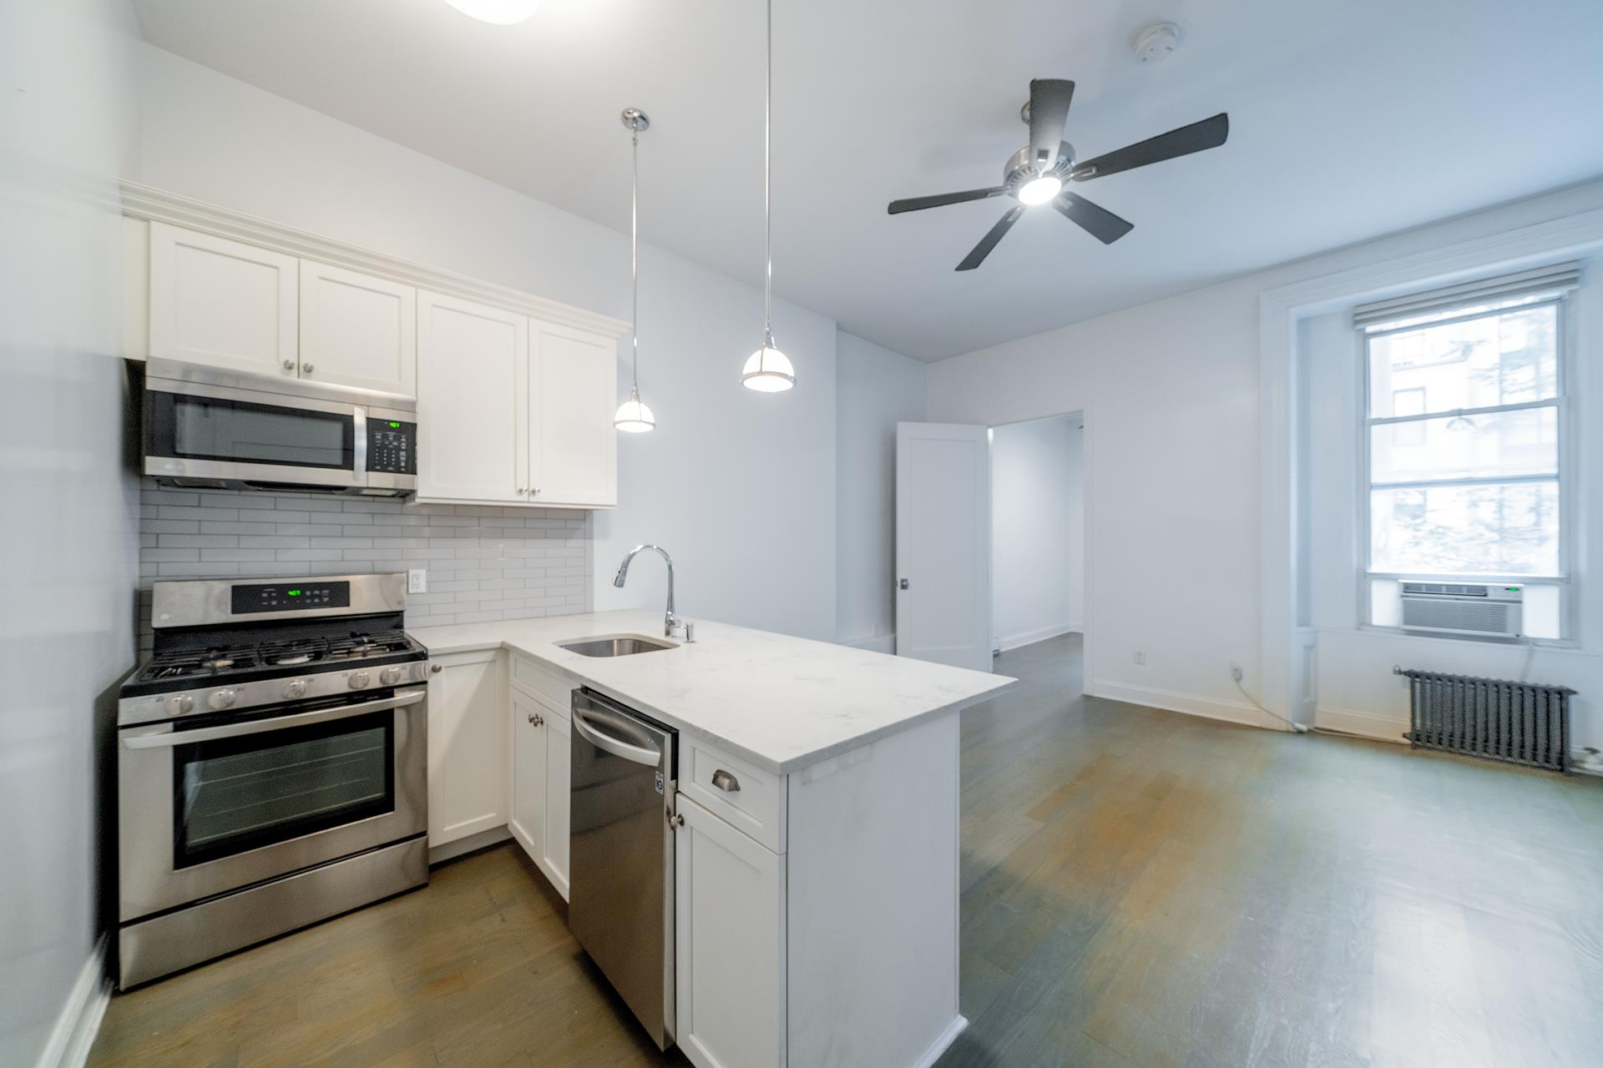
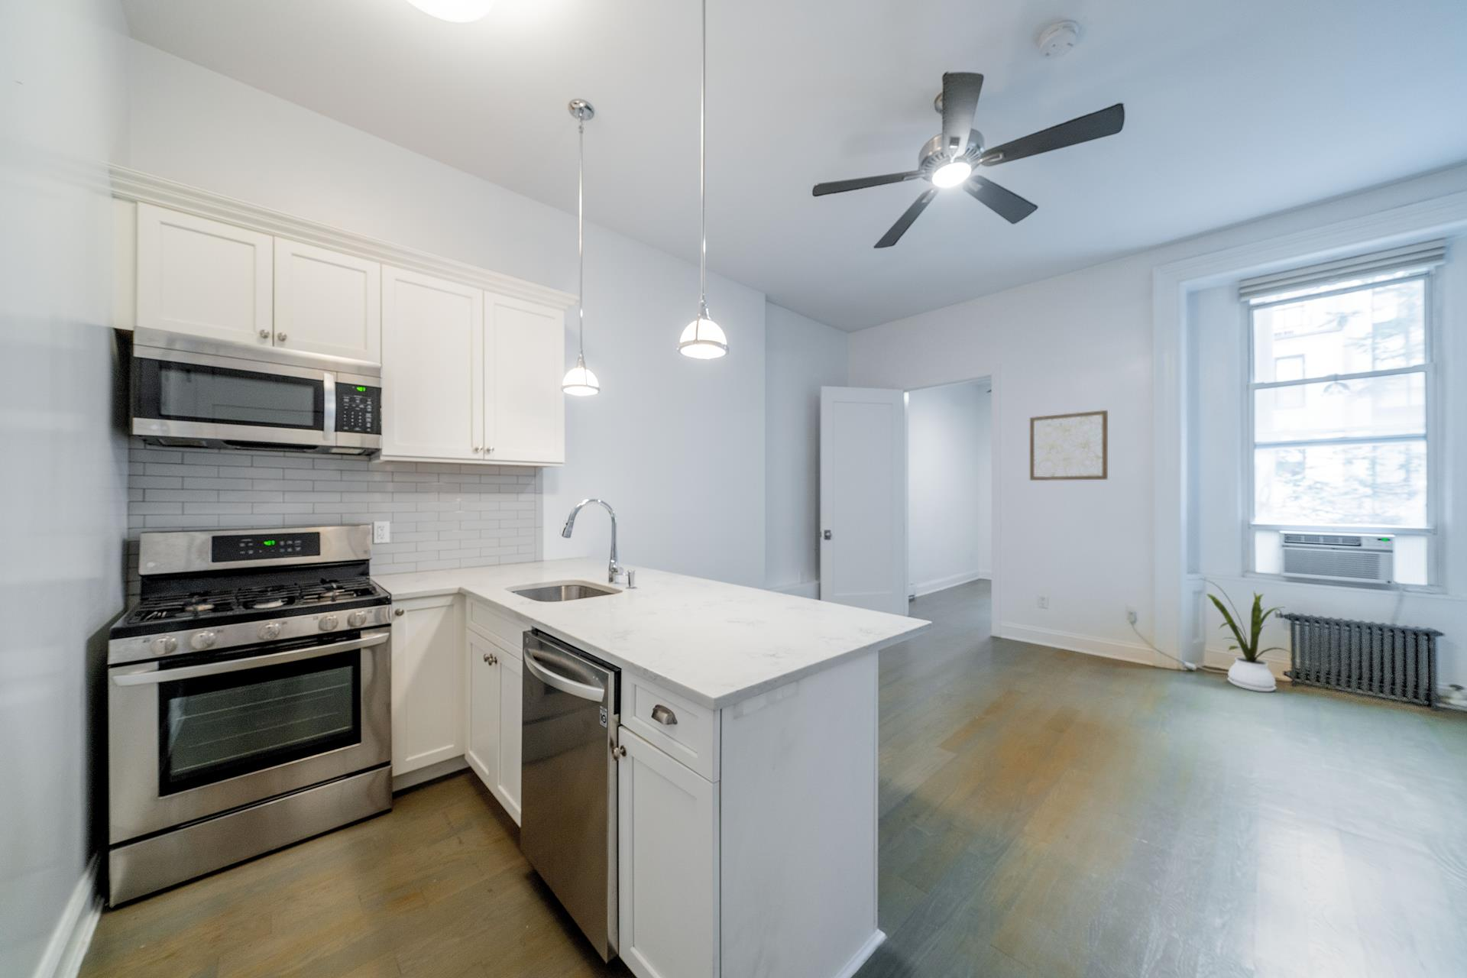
+ house plant [1198,577,1296,692]
+ wall art [1029,409,1109,481]
